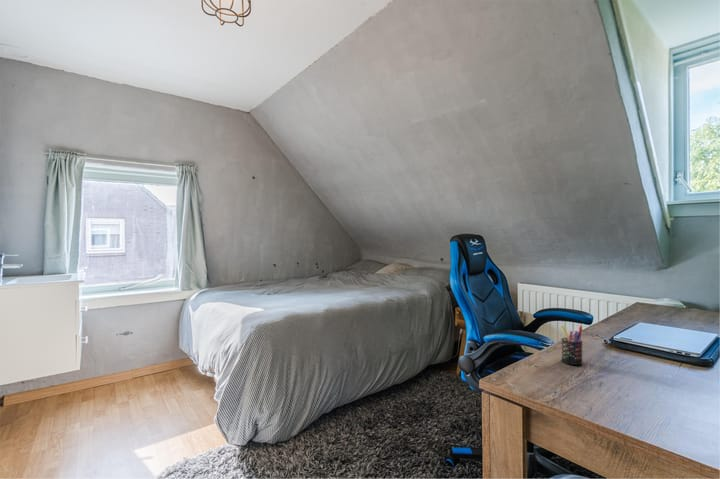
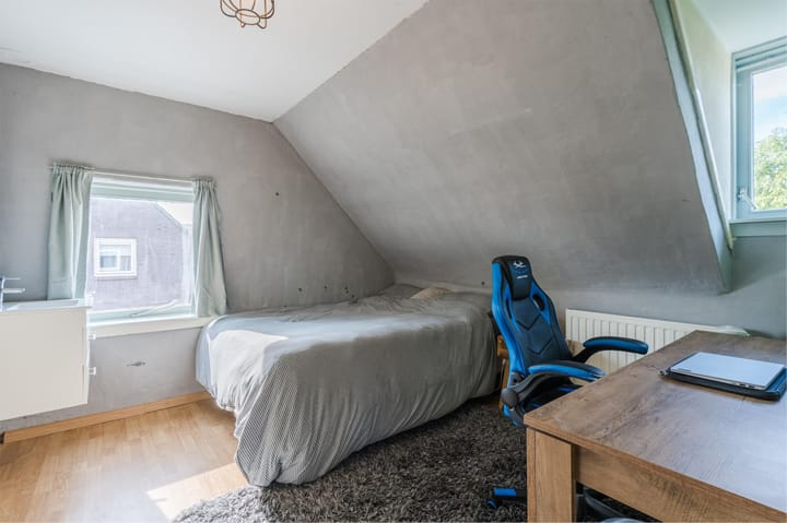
- pen holder [560,325,584,366]
